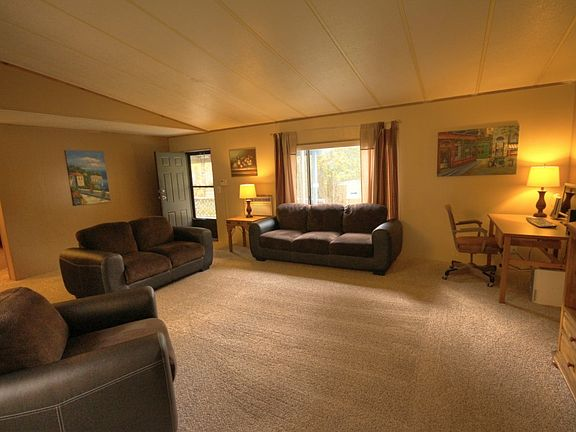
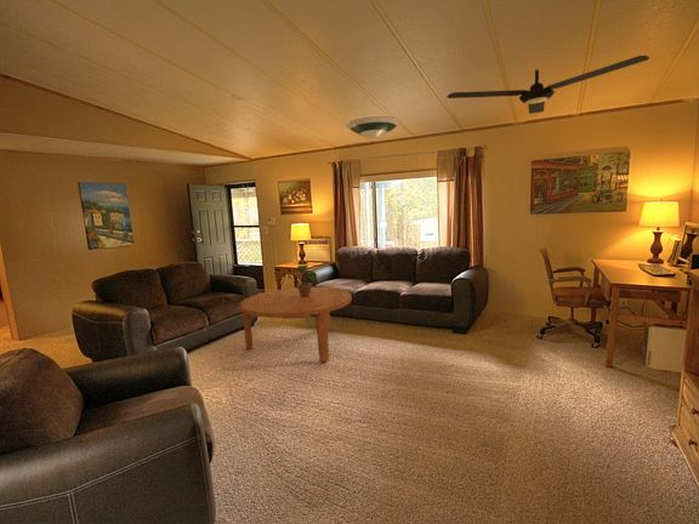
+ ceiling fan [447,55,650,115]
+ potted plant [286,263,318,297]
+ coffee table [239,286,353,364]
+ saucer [345,115,402,139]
